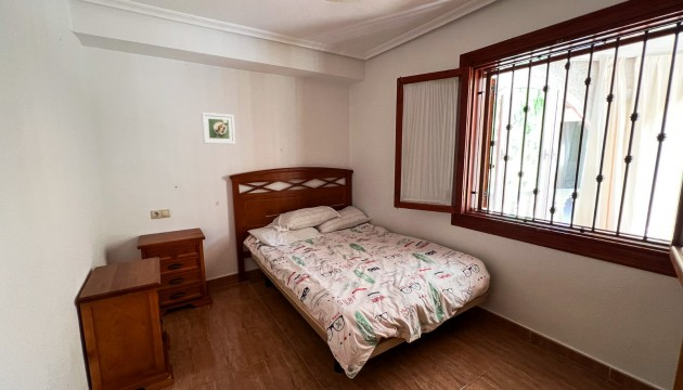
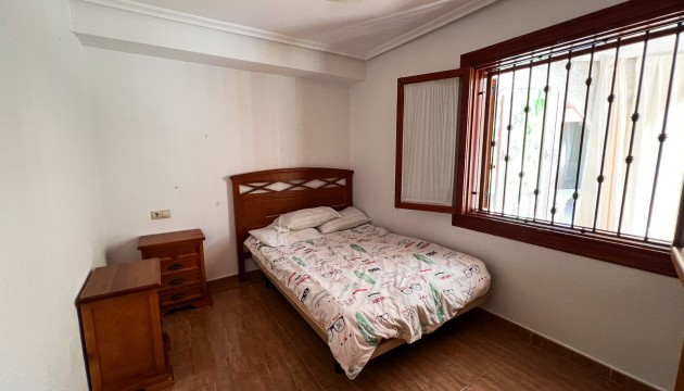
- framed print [201,112,236,145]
